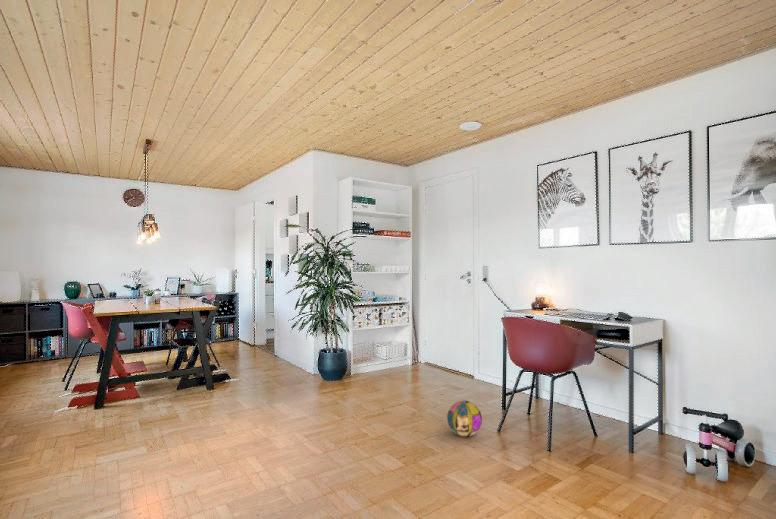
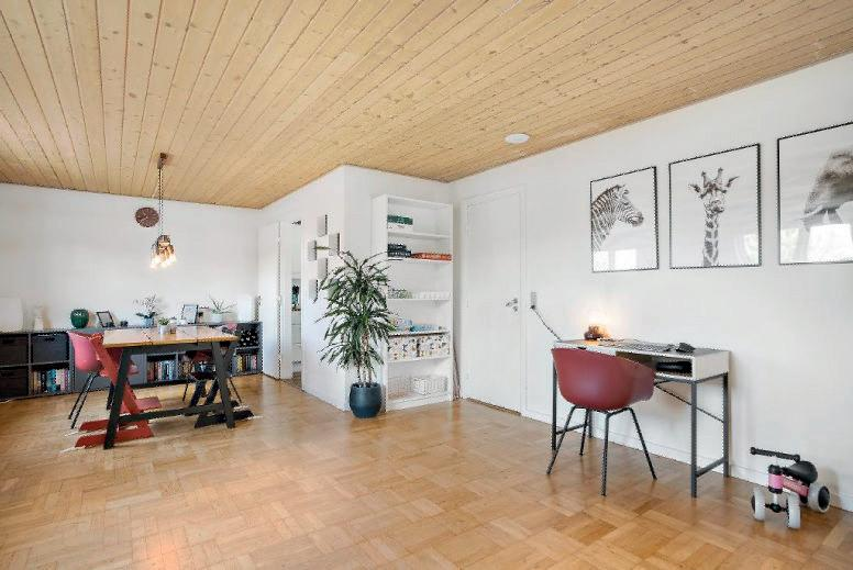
- ball [446,399,483,438]
